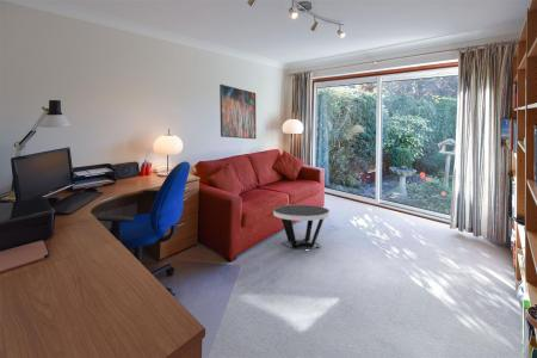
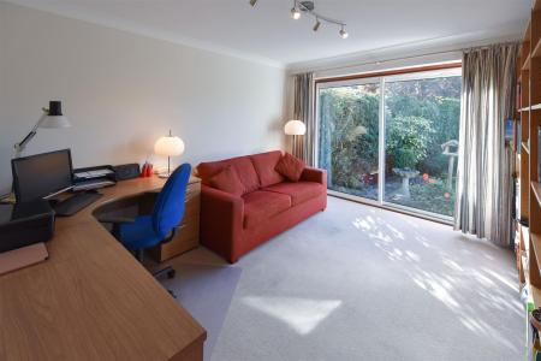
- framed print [218,84,258,140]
- side table [272,203,331,251]
